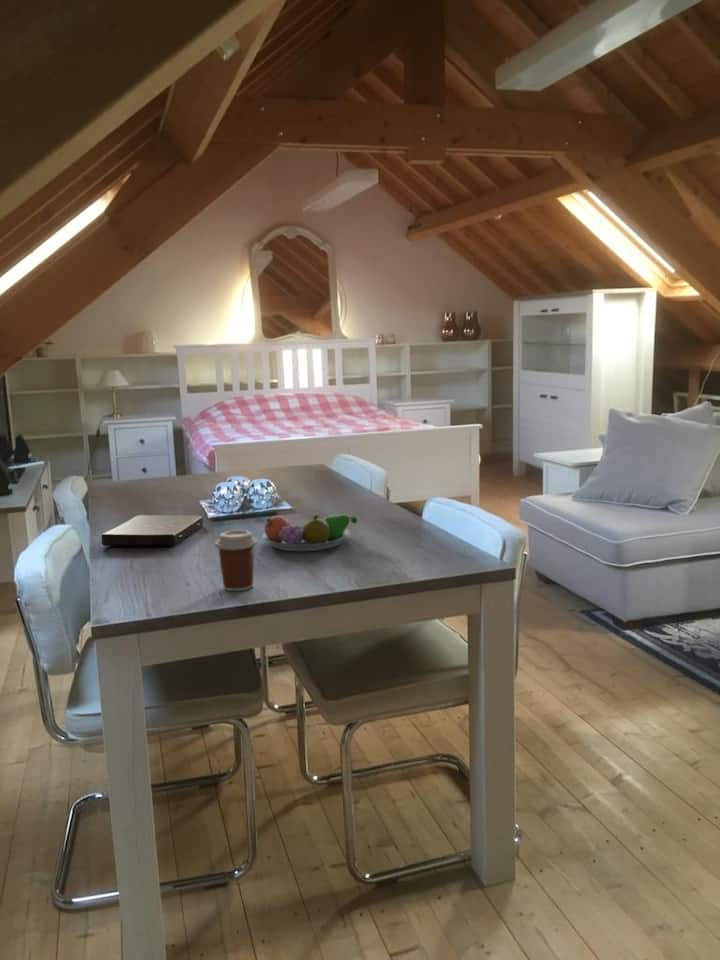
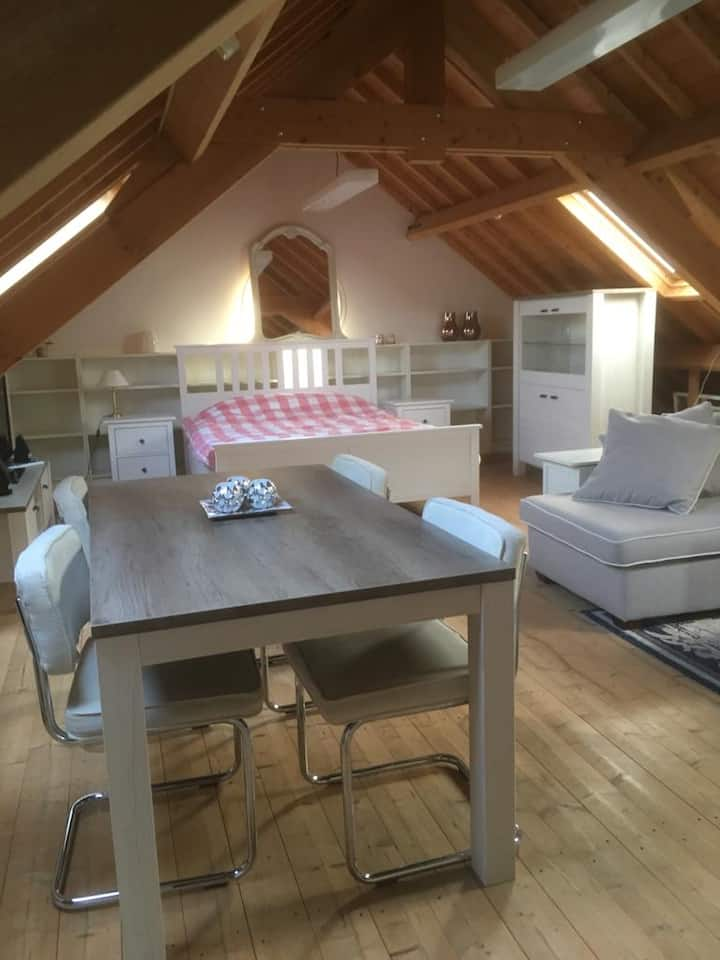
- book [101,514,204,547]
- fruit bowl [261,514,358,552]
- coffee cup [214,529,258,592]
